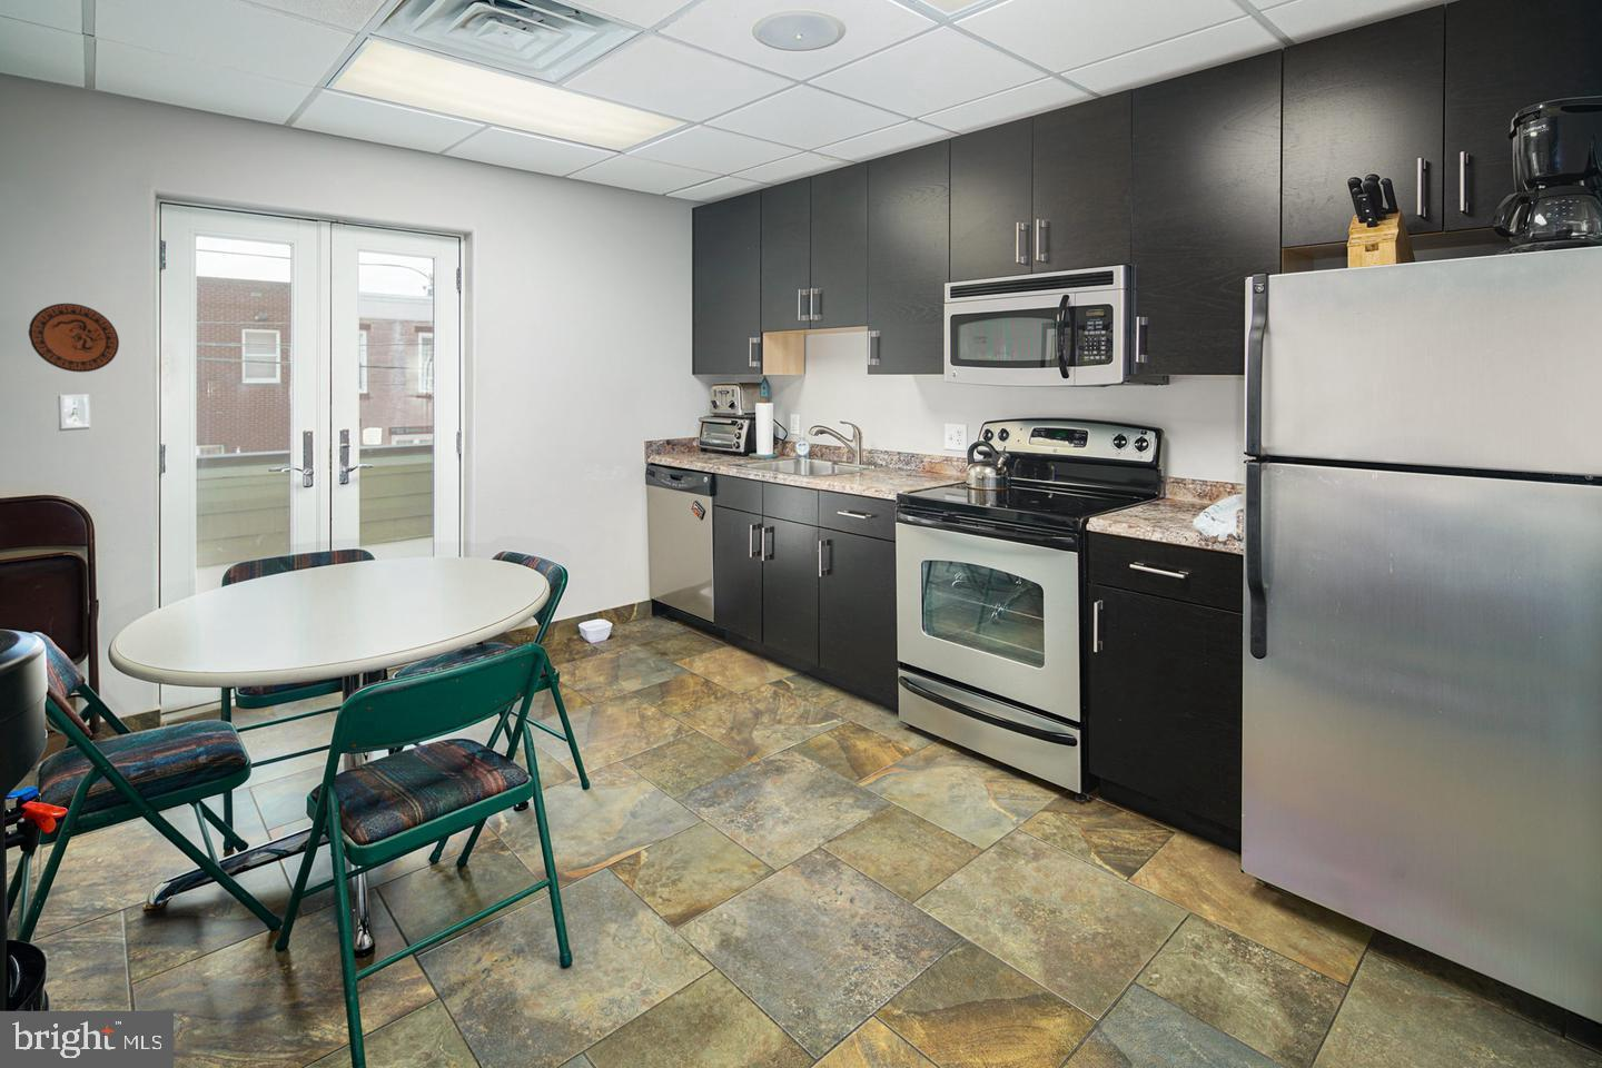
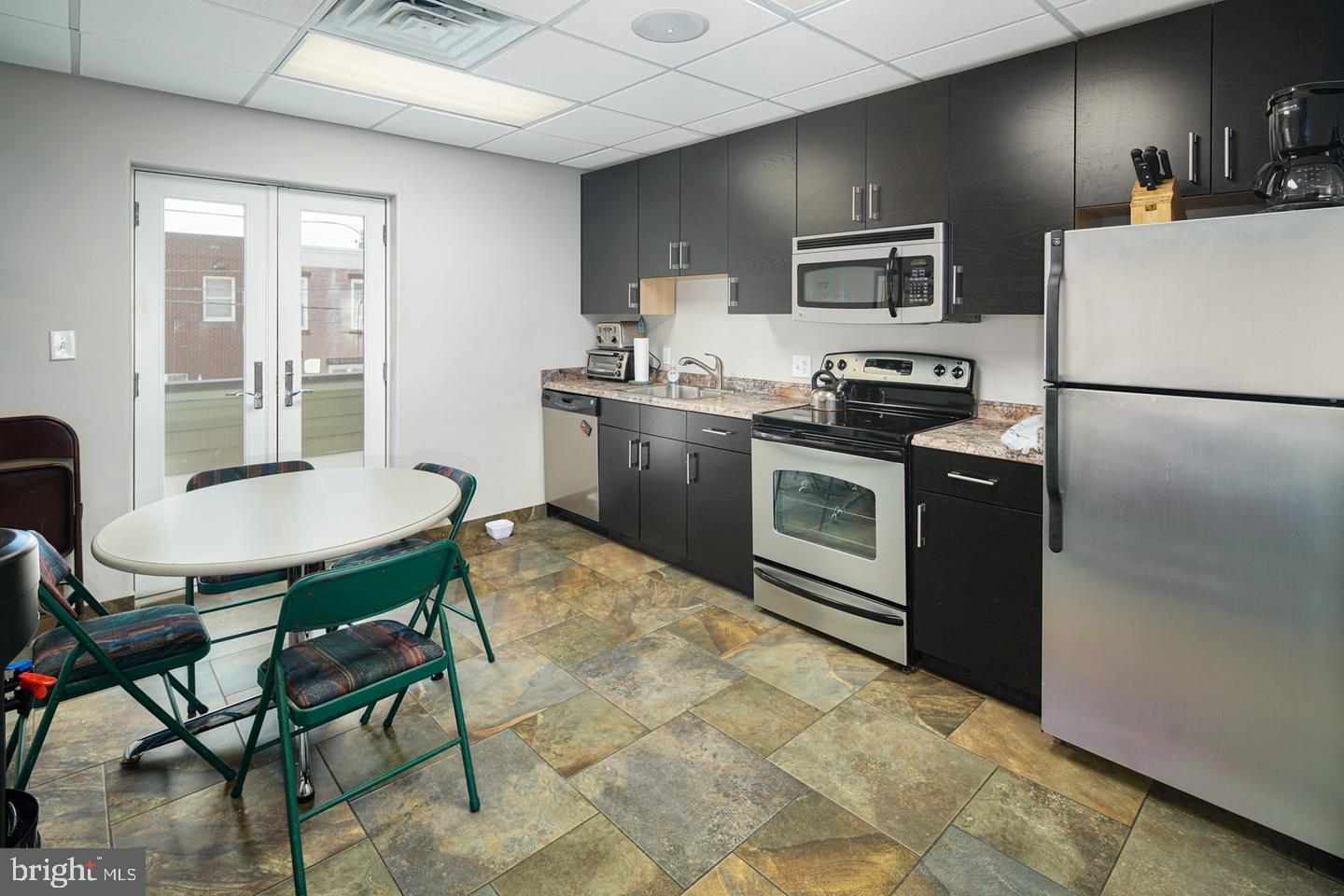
- decorative plate [27,303,120,373]
